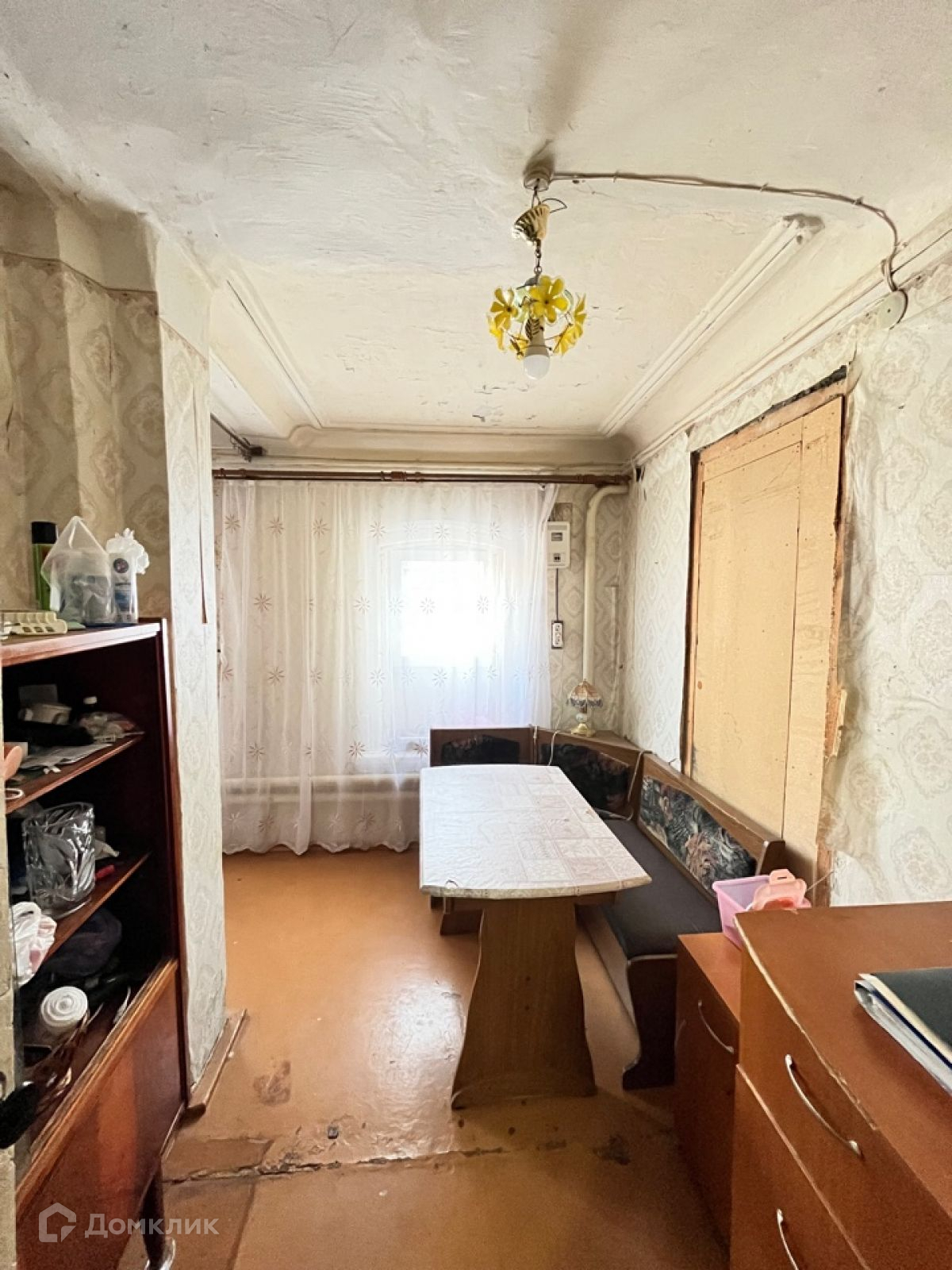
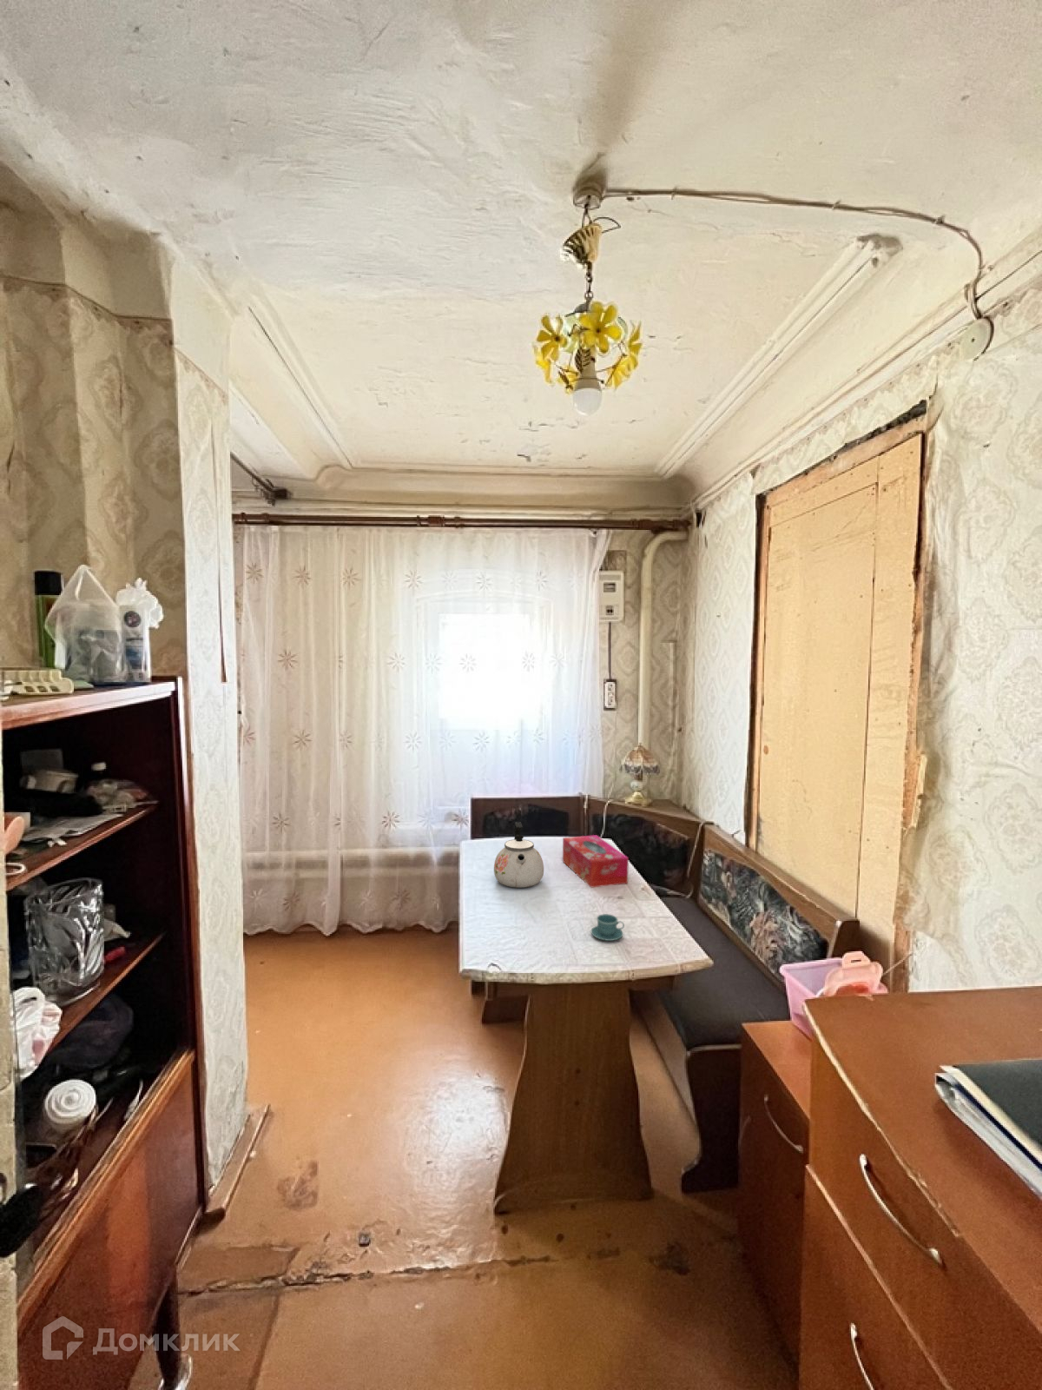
+ kettle [494,821,544,889]
+ teacup [590,913,625,941]
+ tissue box [561,834,629,889]
